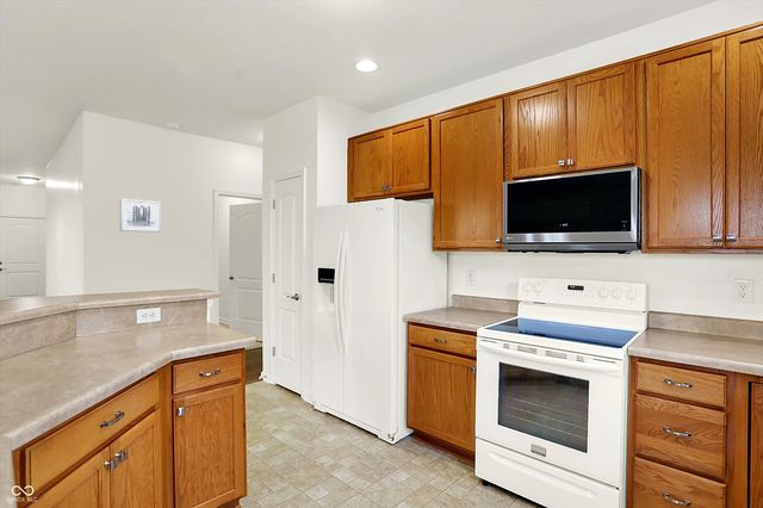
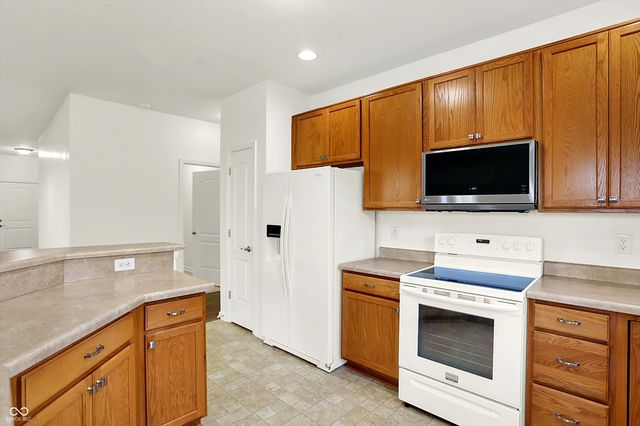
- wall art [119,198,162,234]
